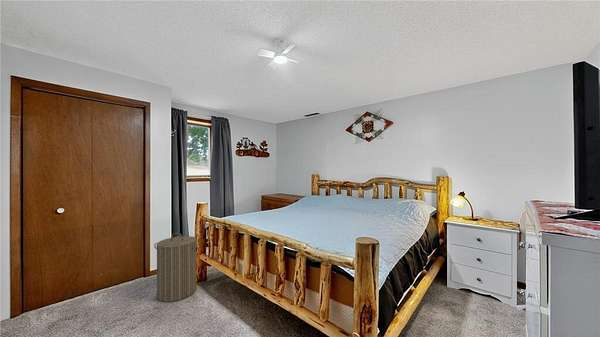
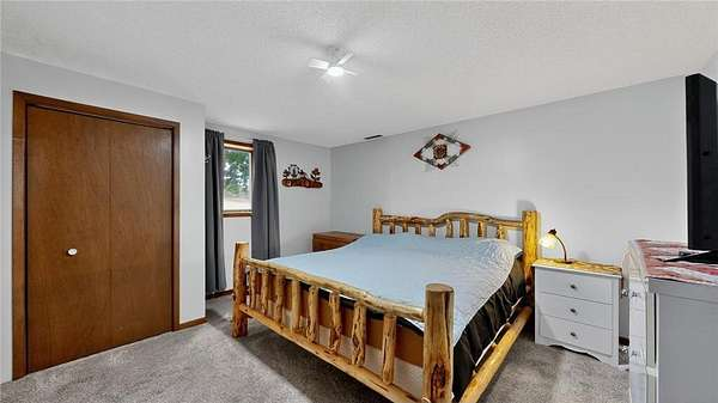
- laundry hamper [153,232,201,303]
